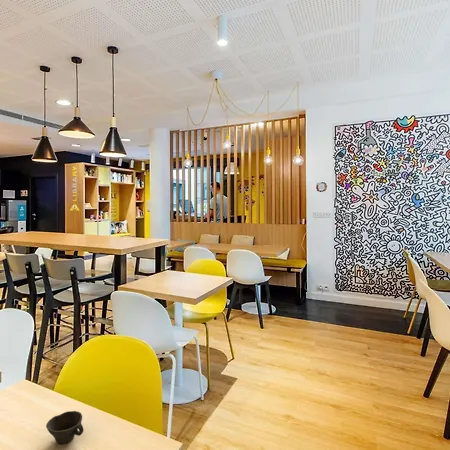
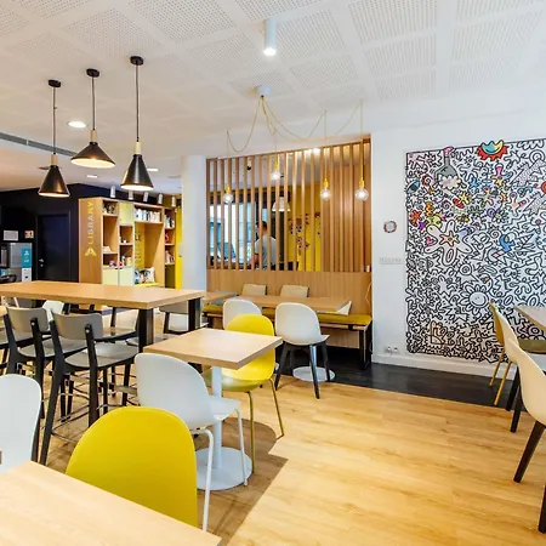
- cup [45,410,84,445]
